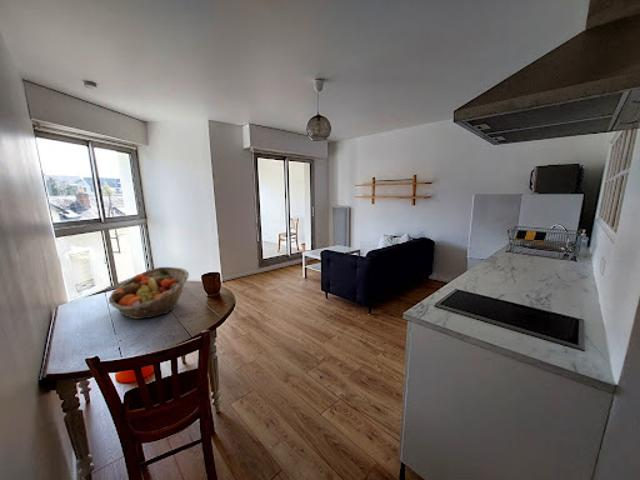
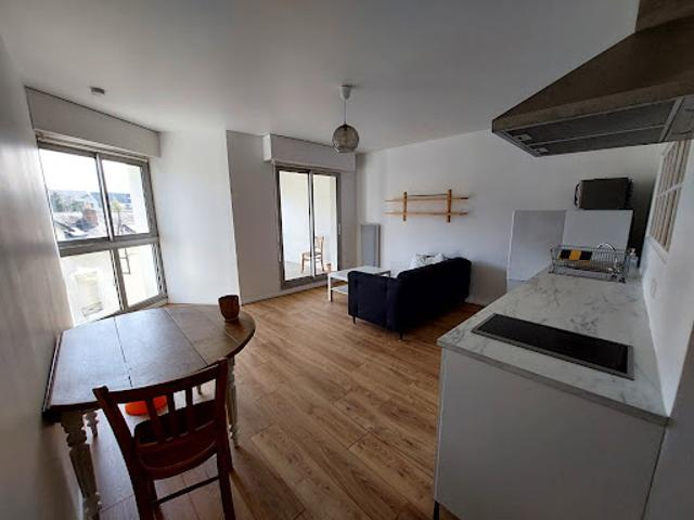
- fruit basket [108,266,190,320]
